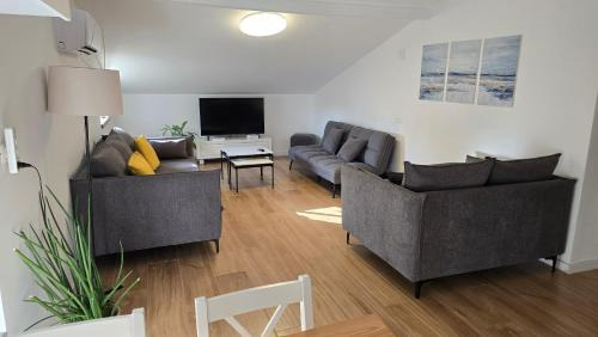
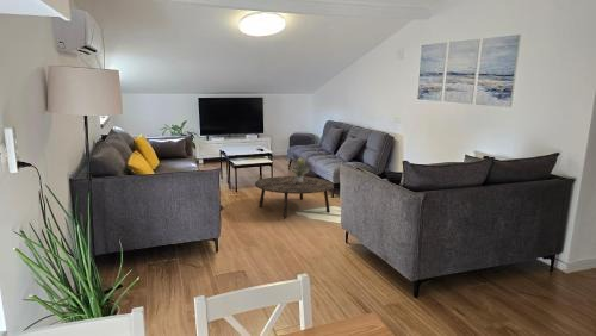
+ coffee table [254,175,335,220]
+ potted plant [287,156,311,183]
